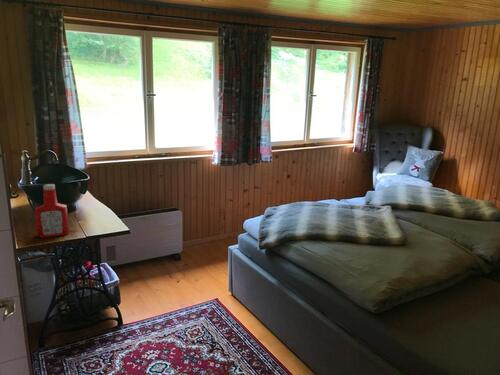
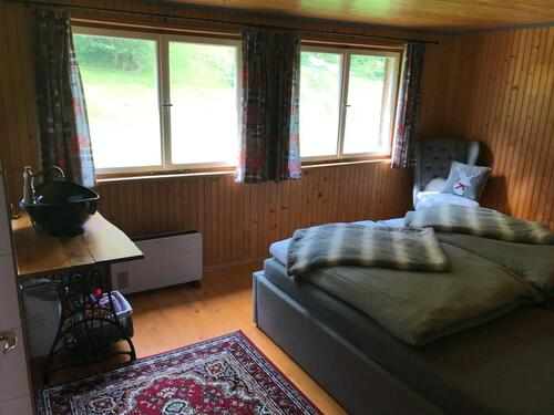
- soap bottle [34,183,70,239]
